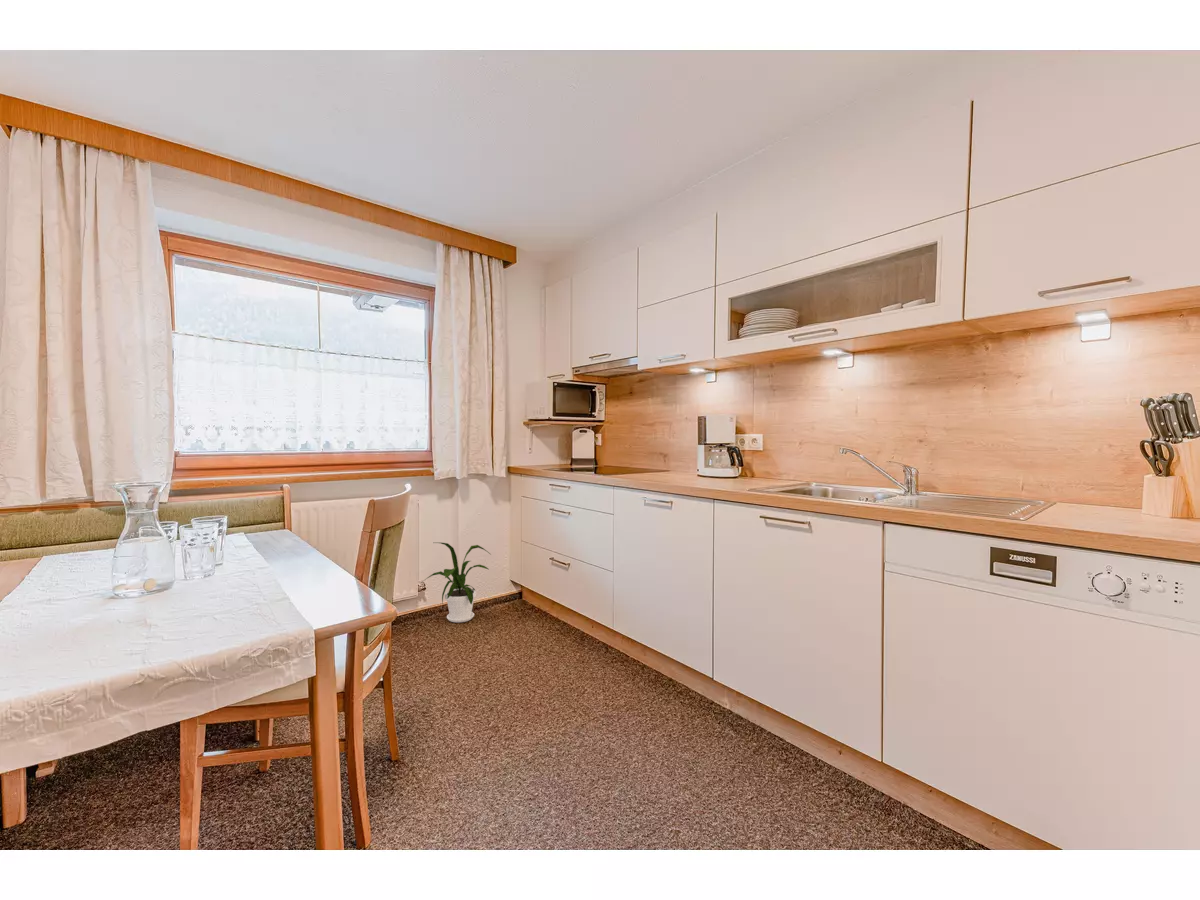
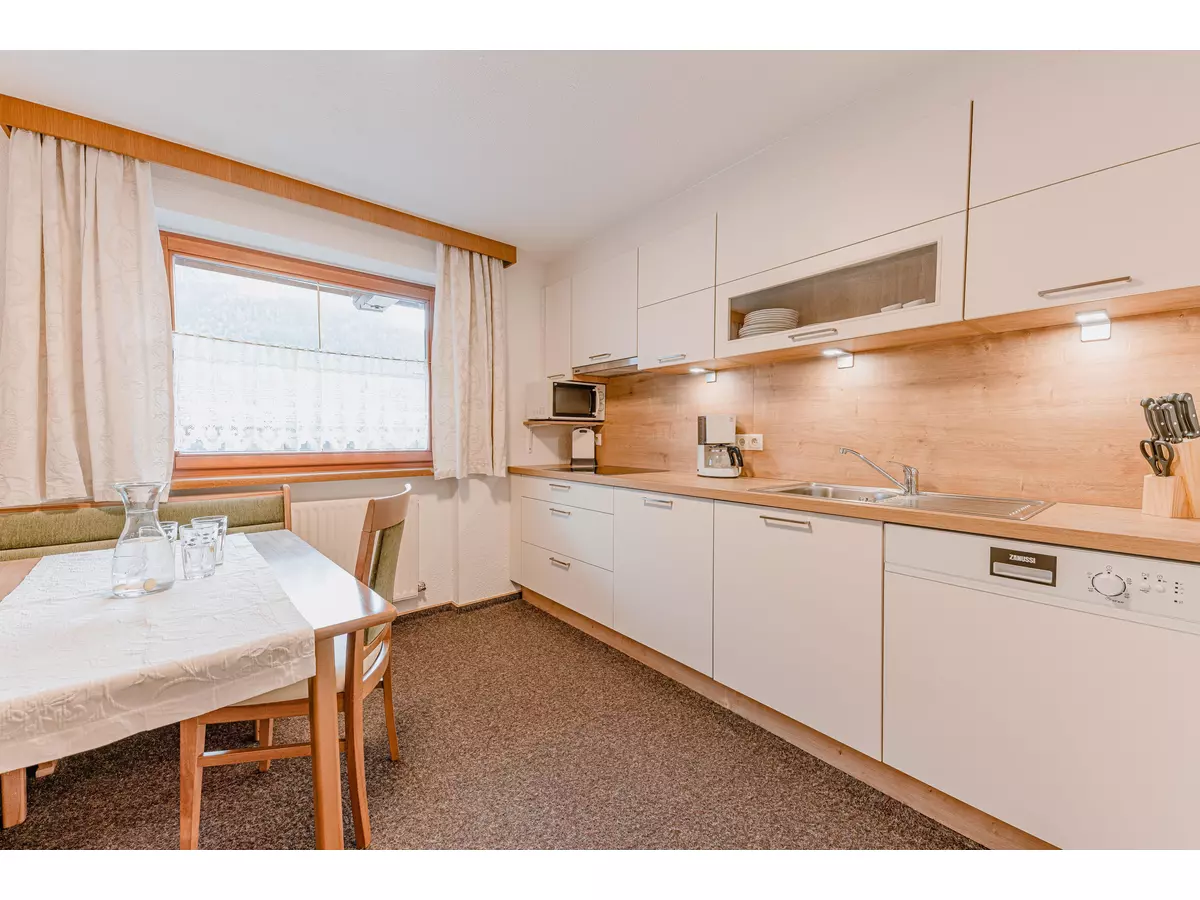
- house plant [420,541,492,623]
